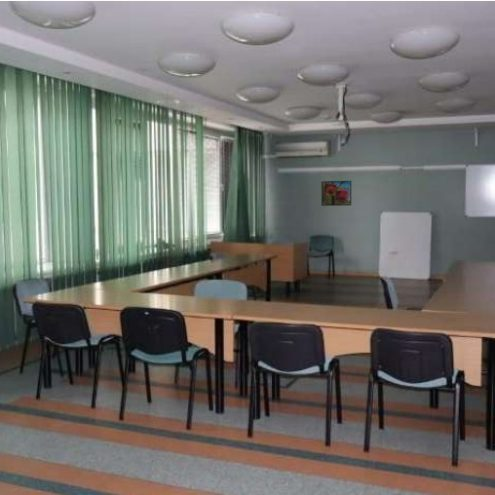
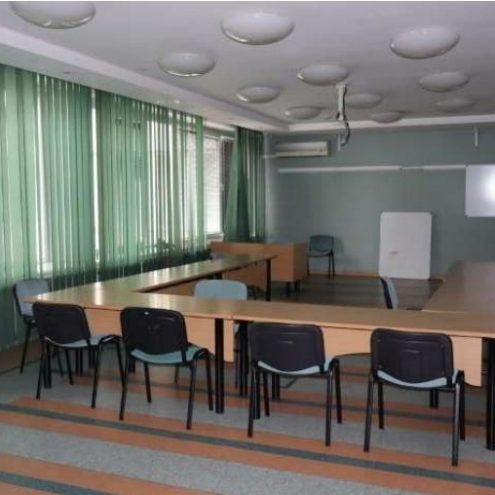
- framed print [321,180,352,207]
